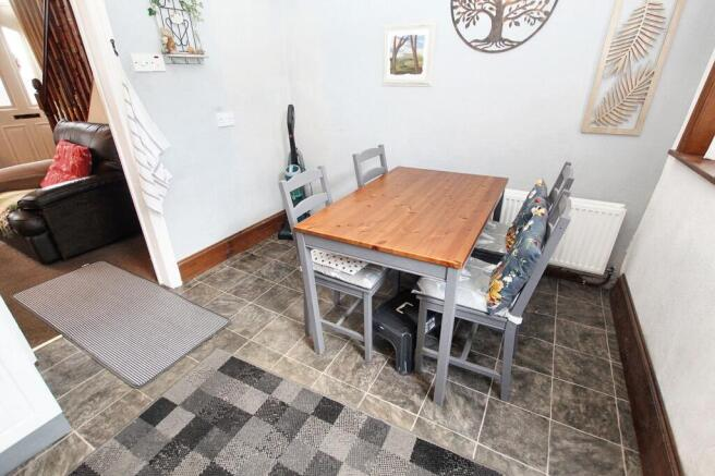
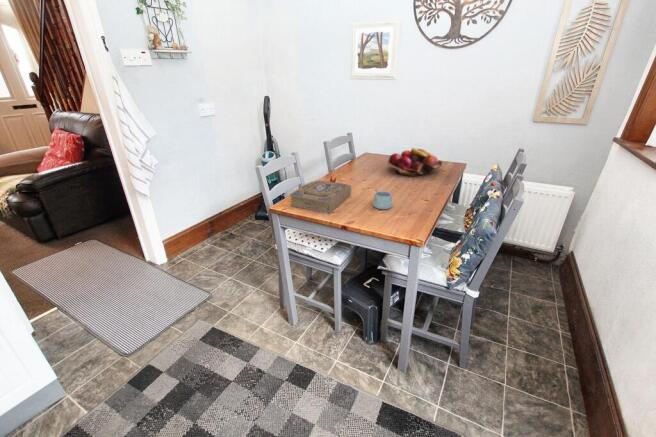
+ mug [372,190,393,210]
+ book [289,175,352,214]
+ fruit basket [386,147,443,178]
